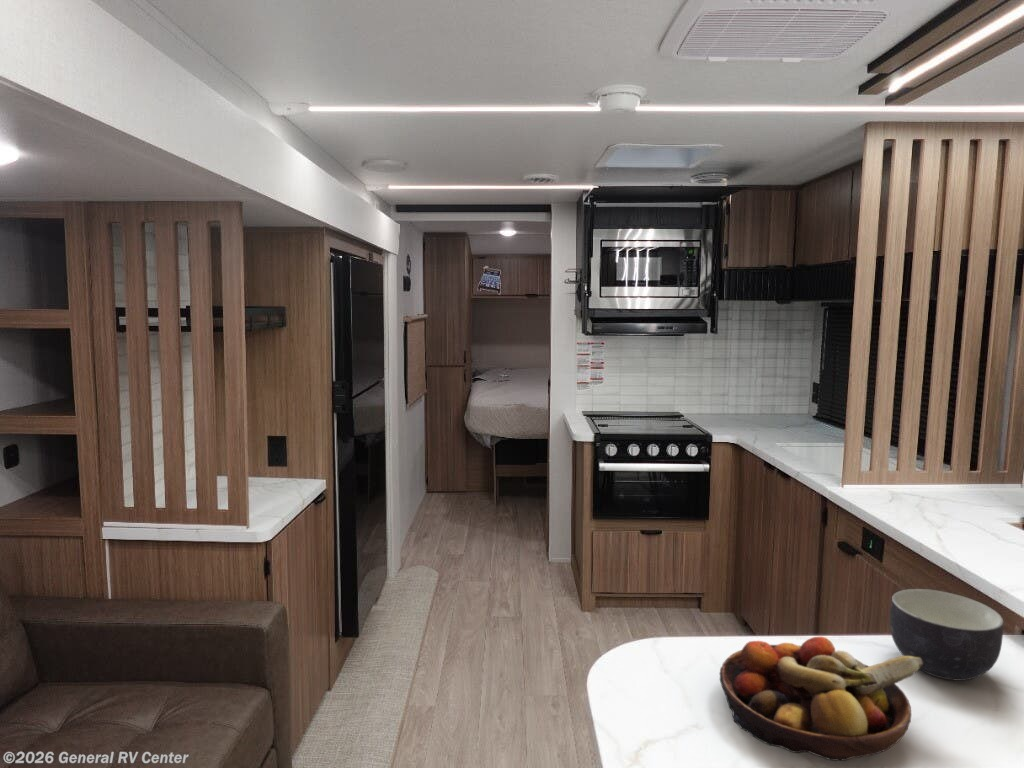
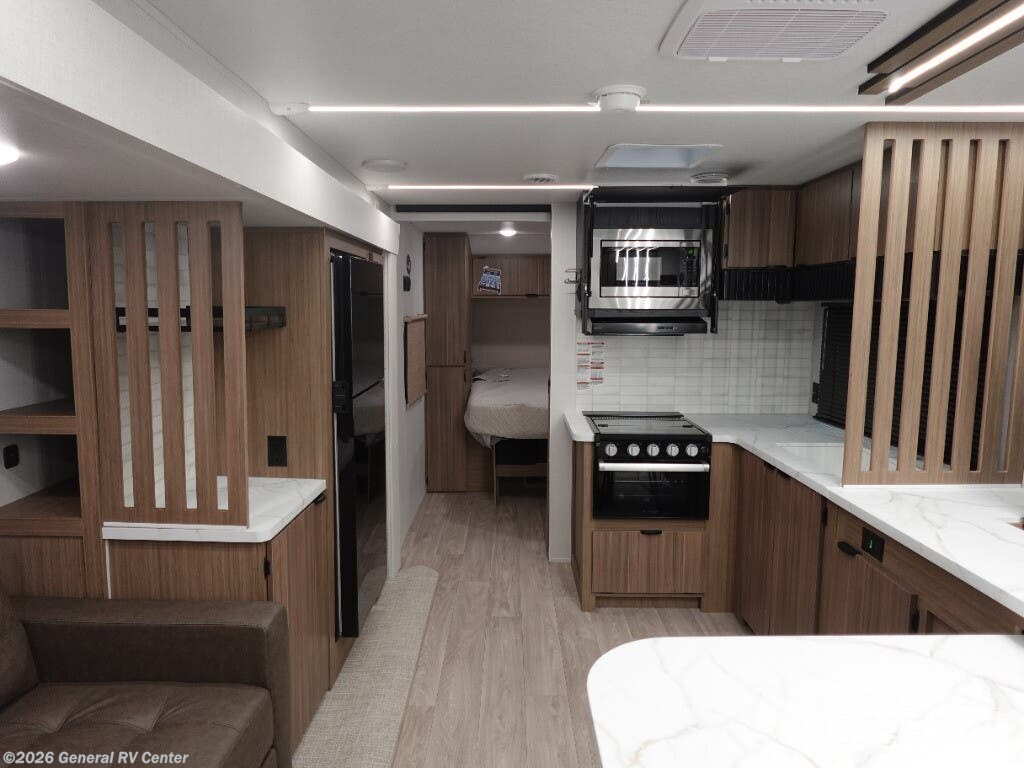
- fruit bowl [718,636,923,762]
- bowl [889,588,1004,682]
